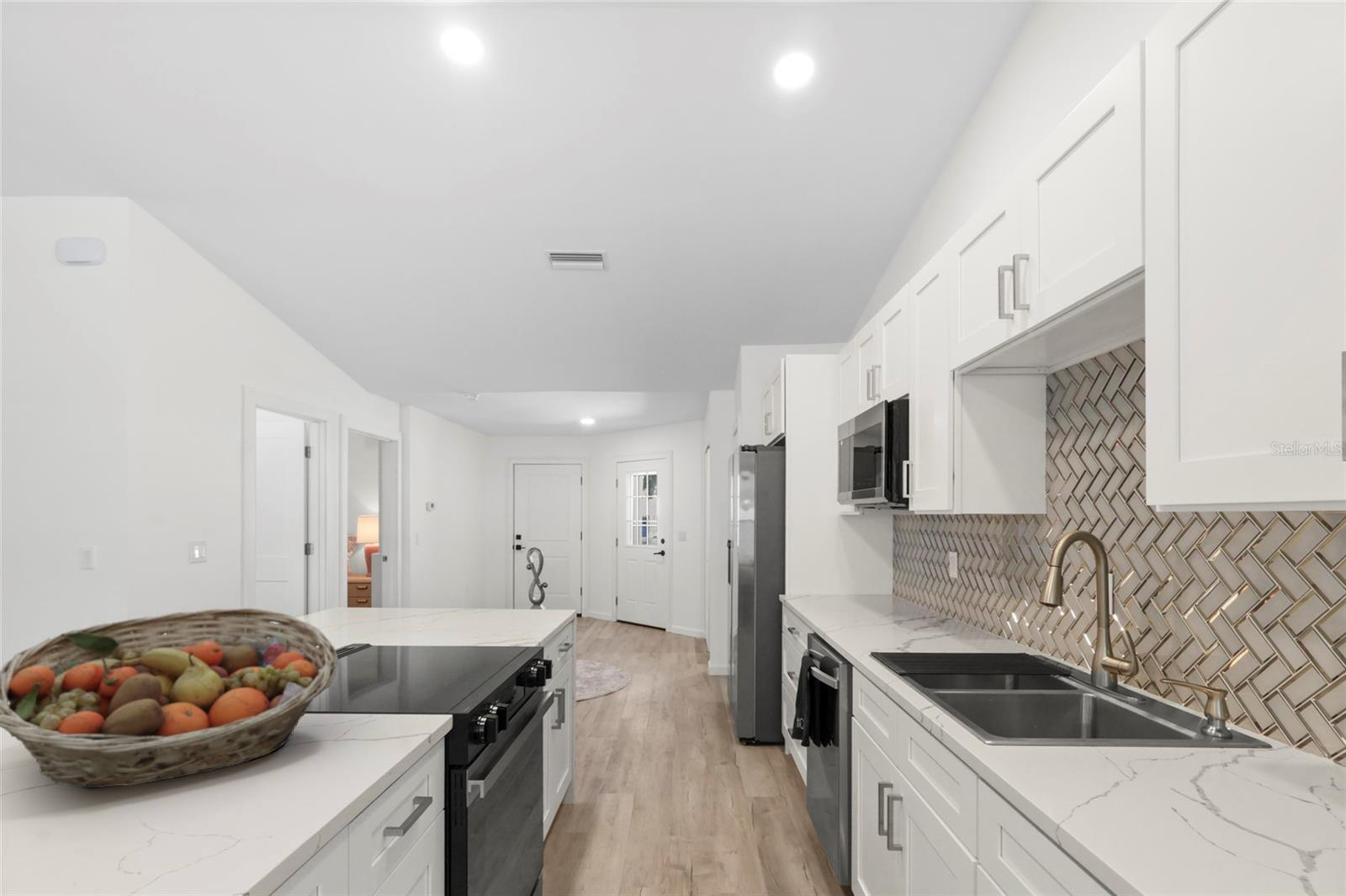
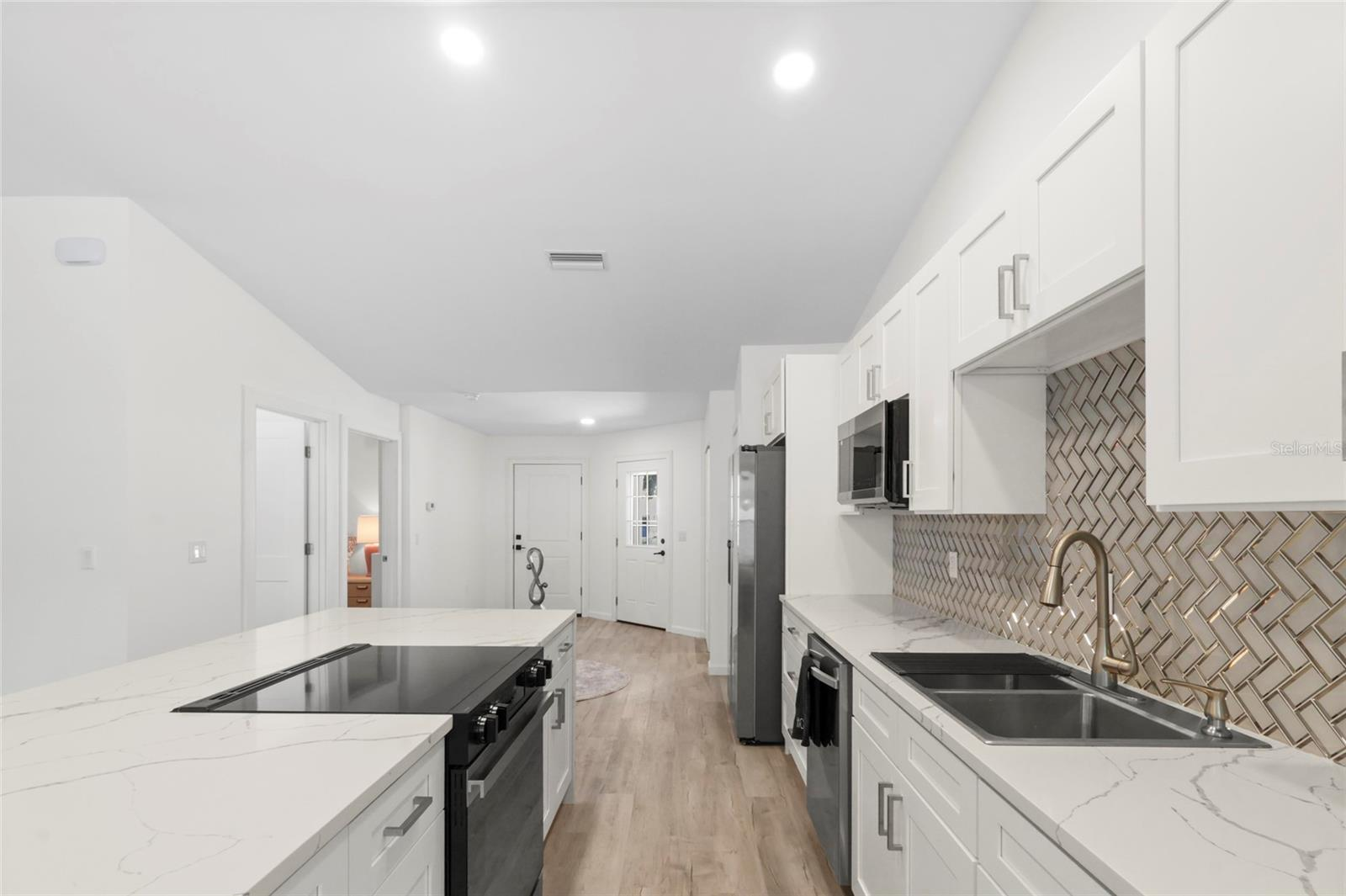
- fruit basket [0,607,339,788]
